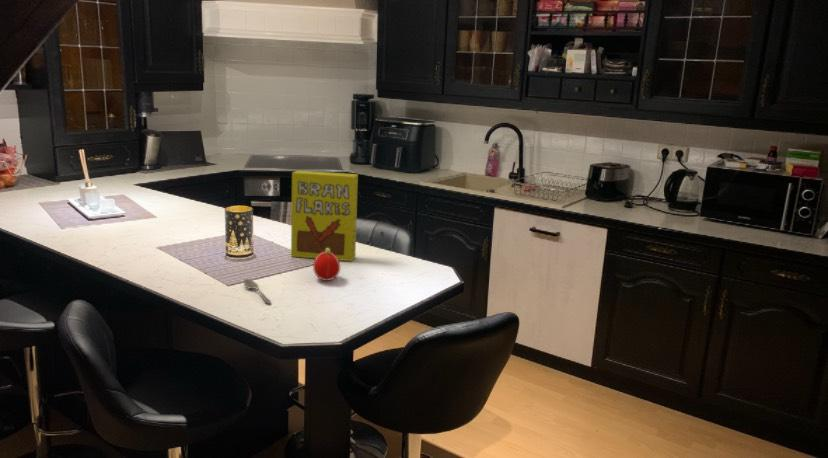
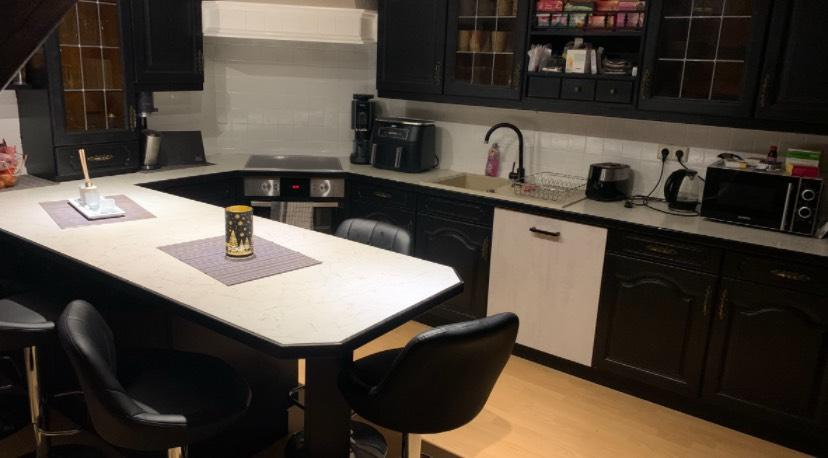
- cereal box [290,170,359,262]
- fruit [312,248,341,282]
- spoon [243,278,272,304]
